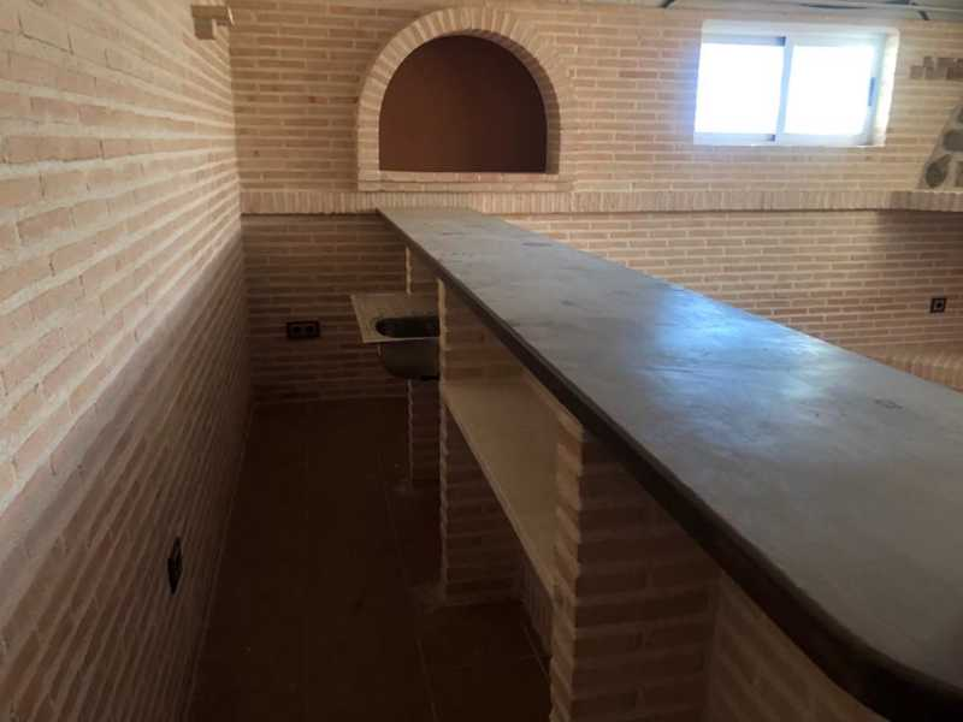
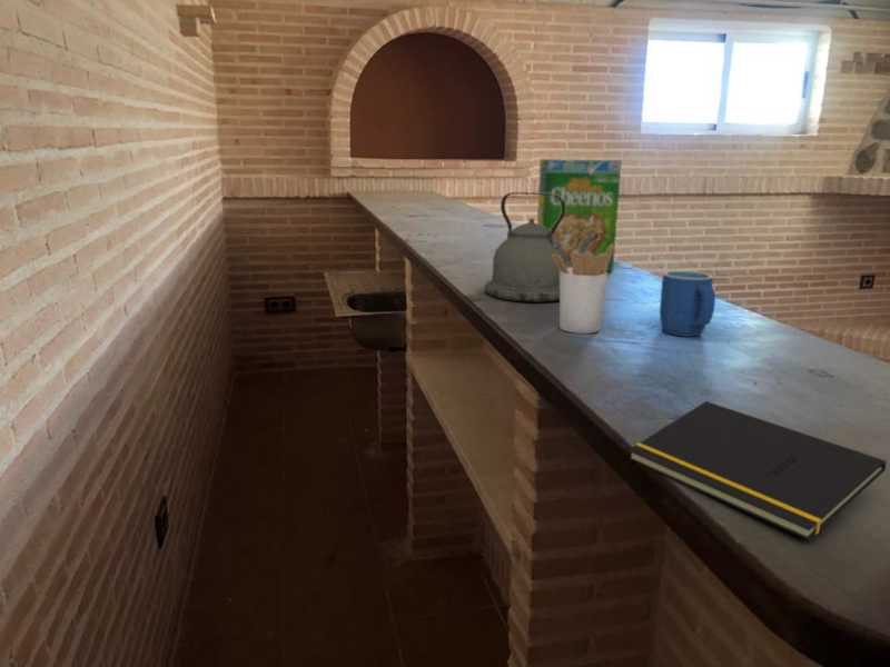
+ utensil holder [552,243,613,335]
+ kettle [484,191,599,303]
+ notepad [627,400,887,541]
+ cereal box [536,158,623,272]
+ mug [659,269,716,338]
